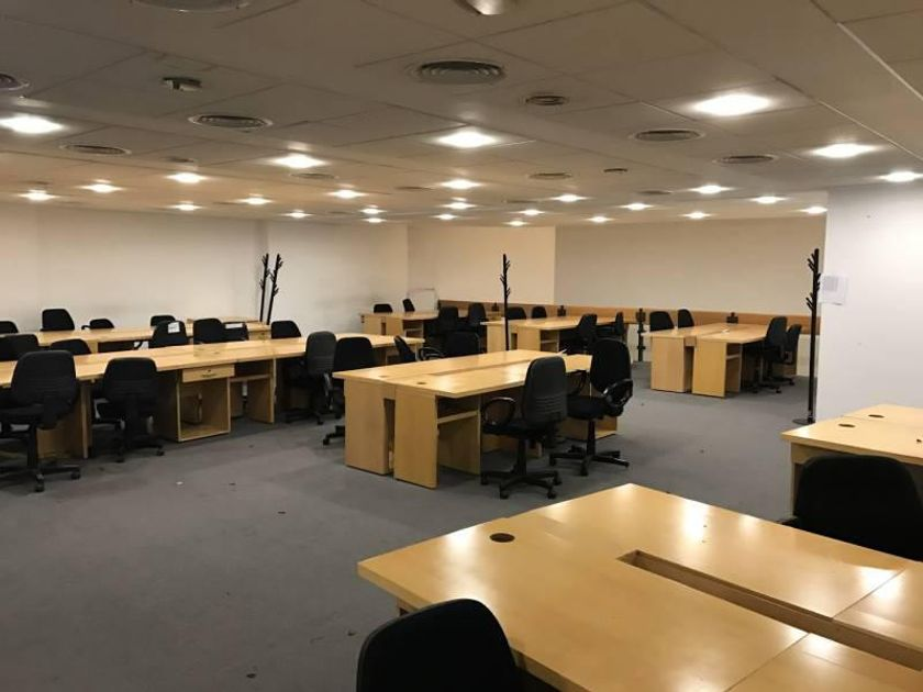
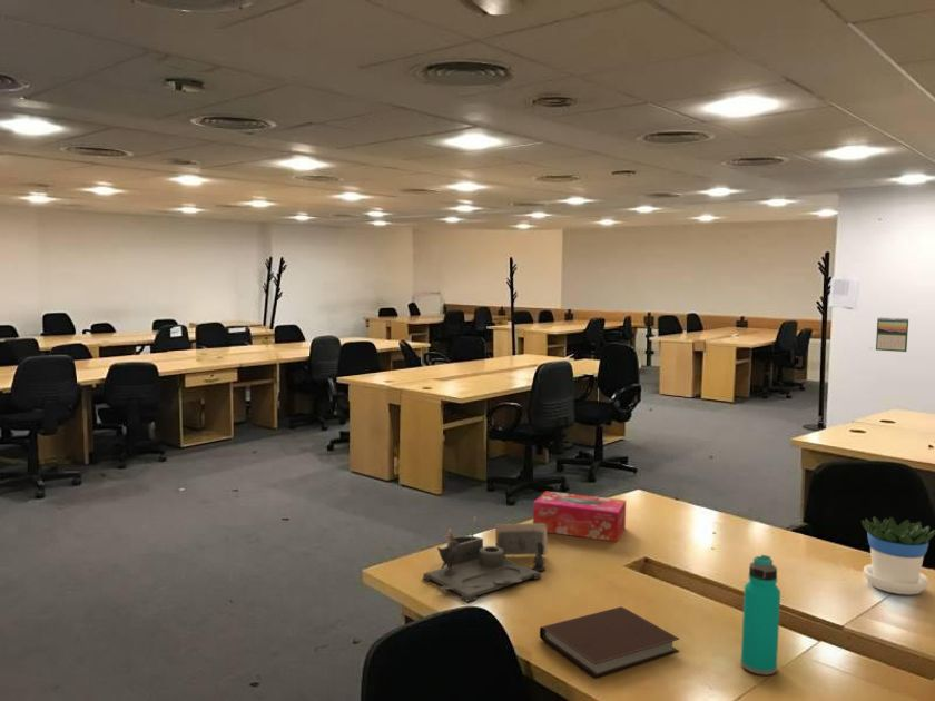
+ water bottle [740,554,781,675]
+ tissue box [532,490,627,543]
+ calendar [875,316,909,353]
+ flowerpot [860,516,935,595]
+ desk organizer [422,516,549,602]
+ notebook [539,605,681,679]
